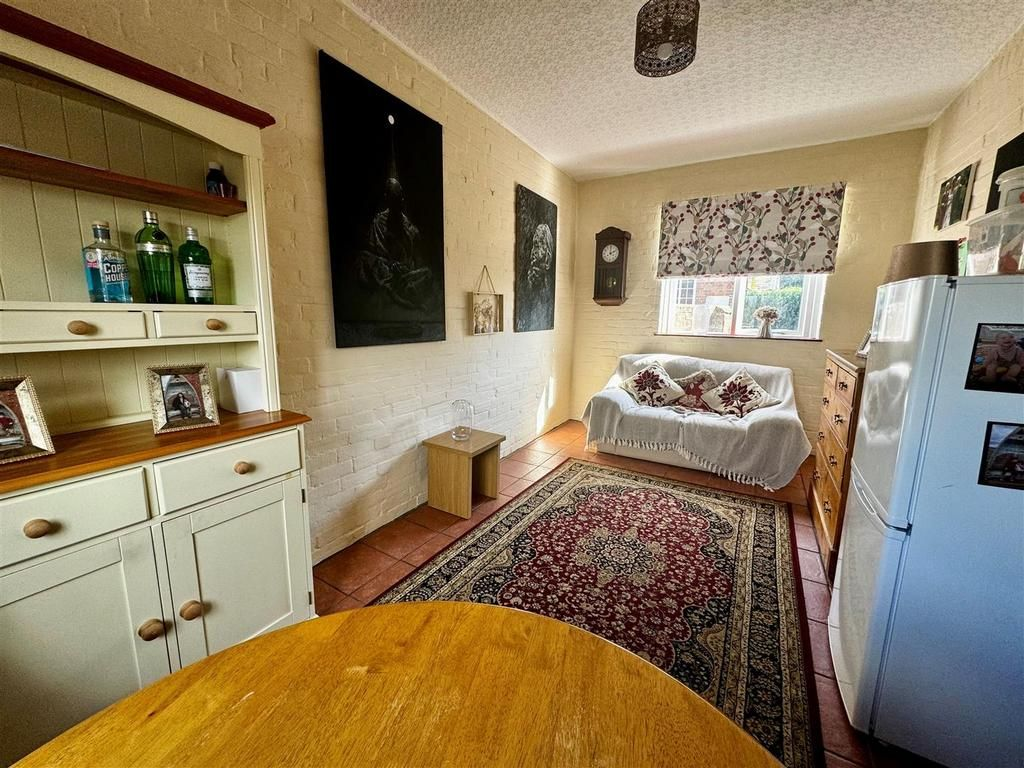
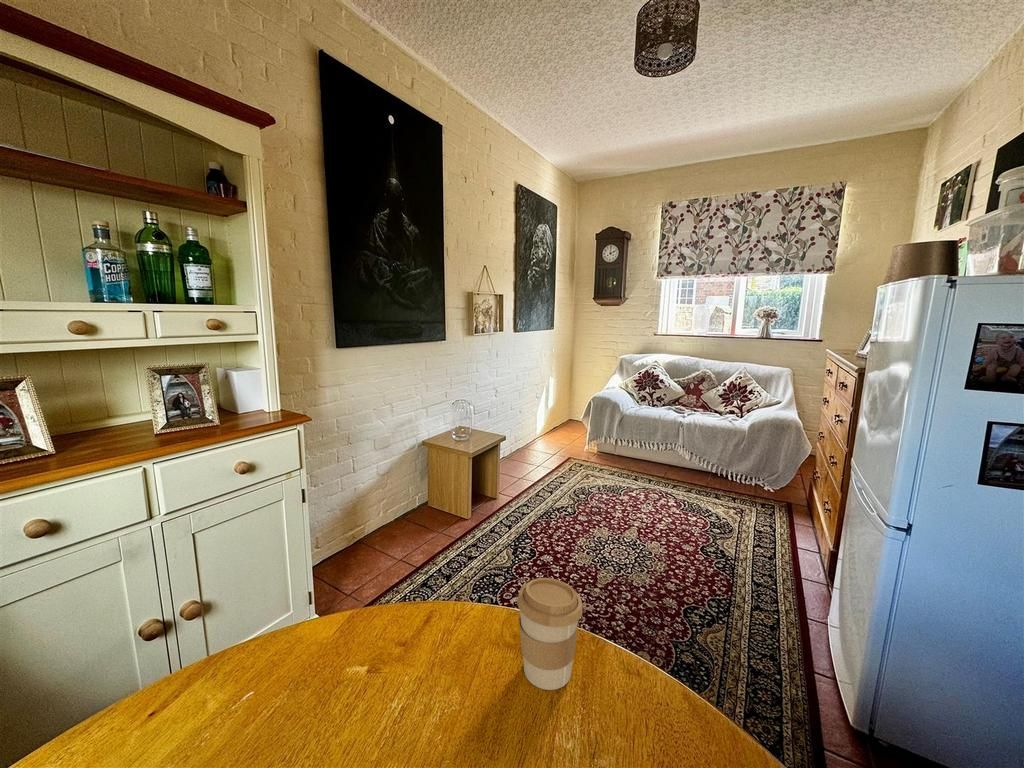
+ coffee cup [516,577,583,691]
